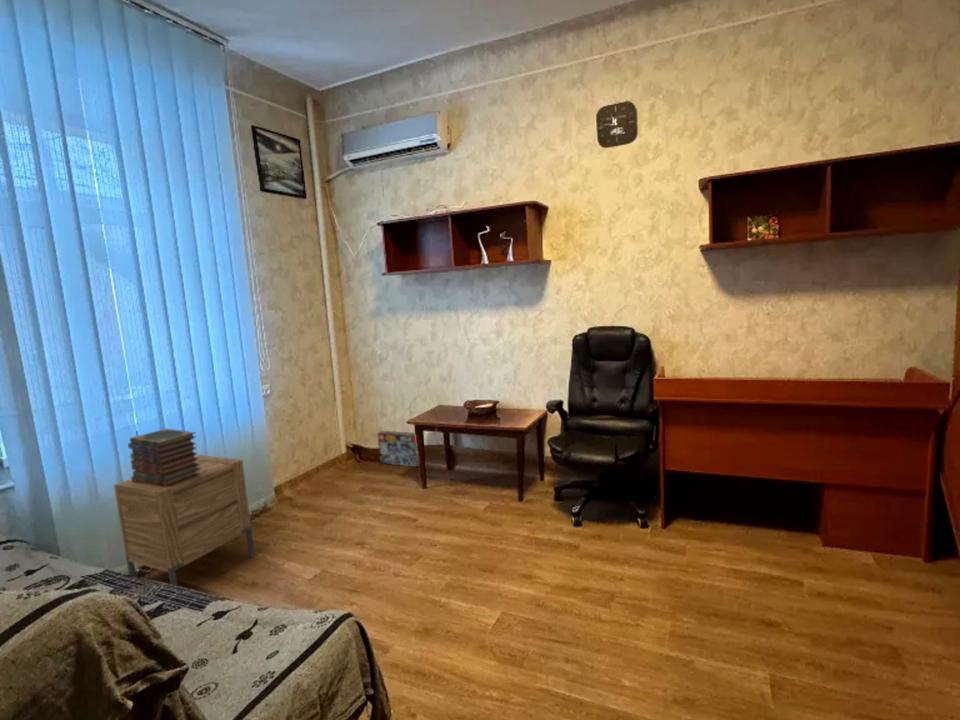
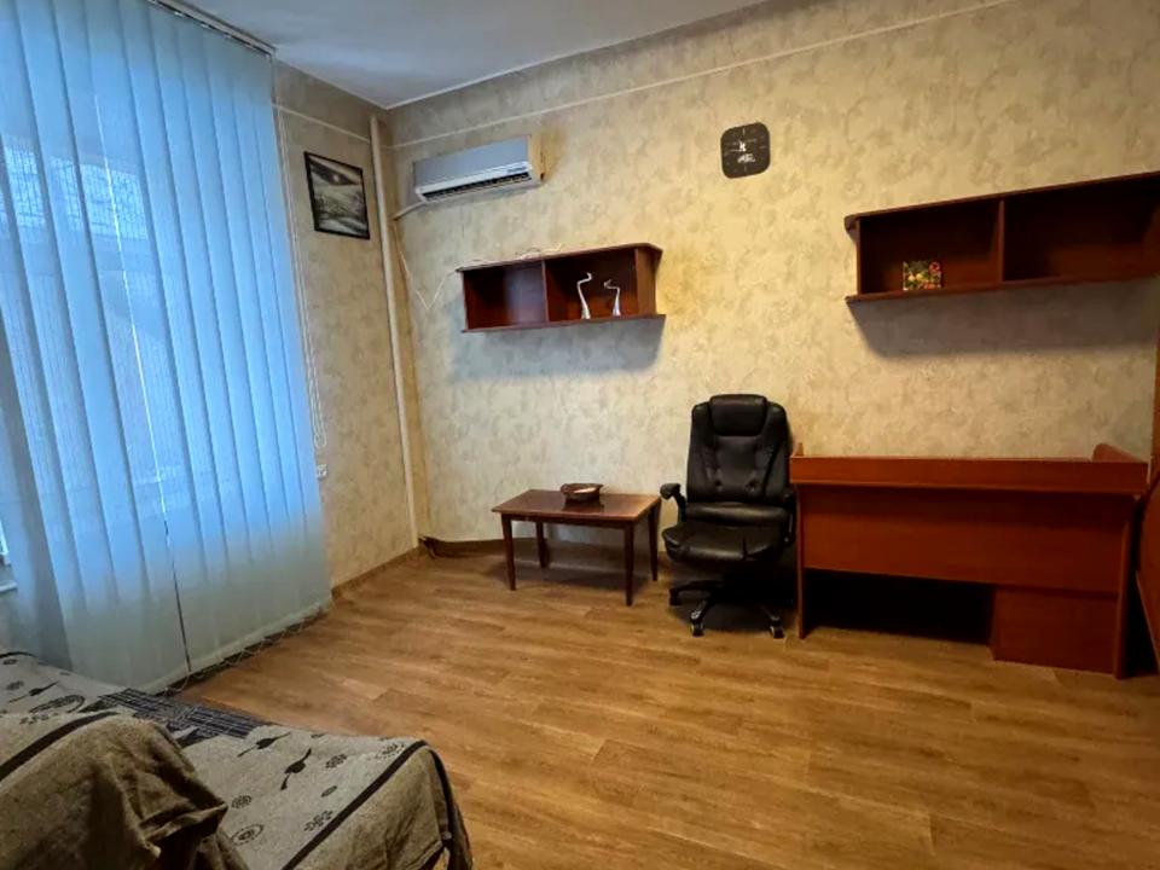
- nightstand [113,454,256,587]
- box [377,430,420,468]
- book stack [127,428,200,487]
